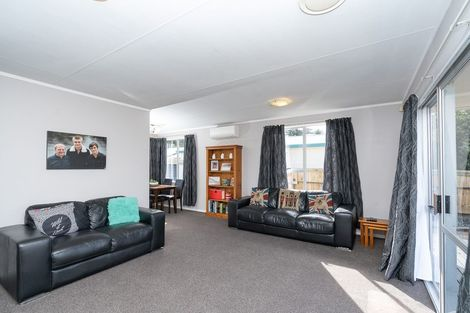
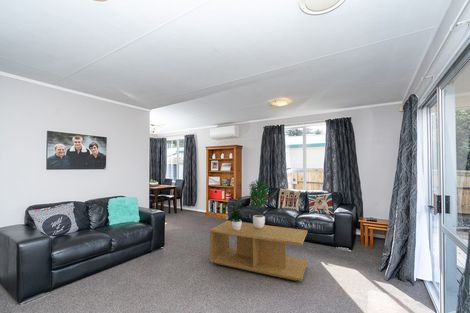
+ coffee table [209,219,309,282]
+ potted plant [225,177,271,230]
